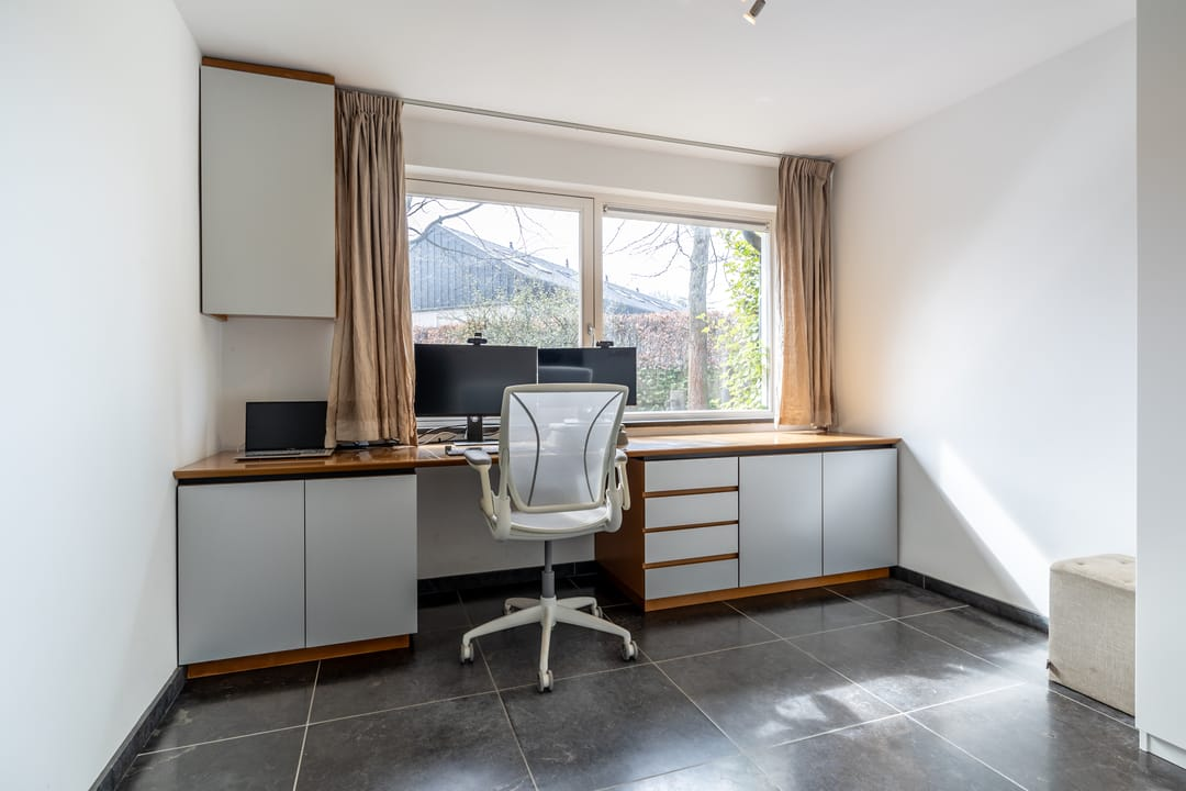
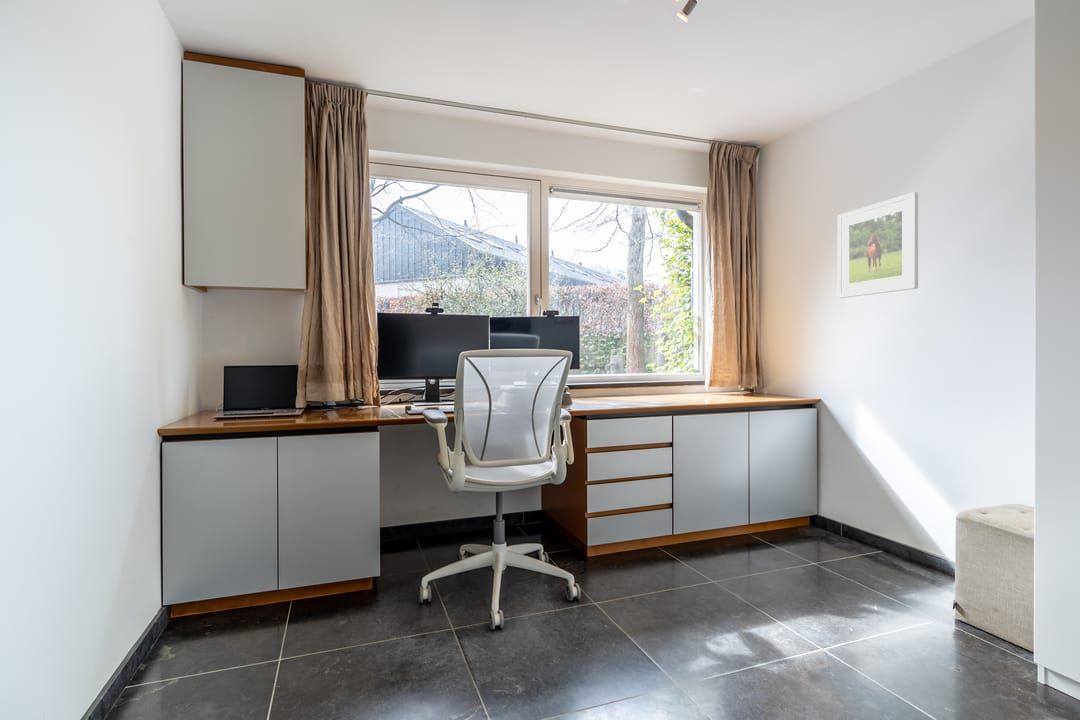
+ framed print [837,191,919,299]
